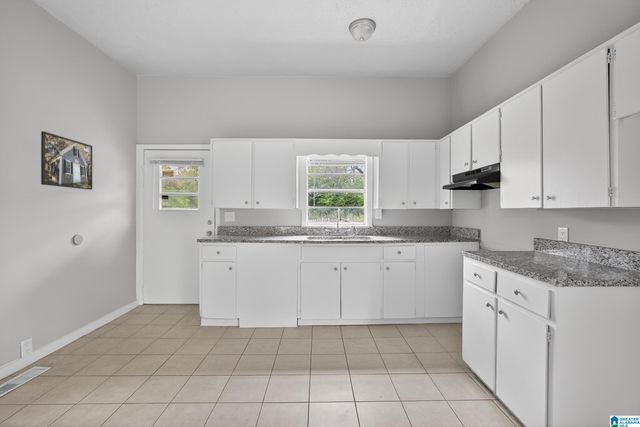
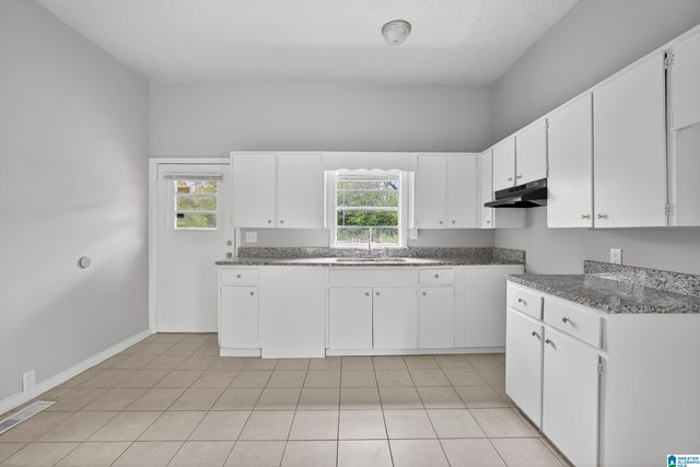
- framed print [40,130,93,191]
